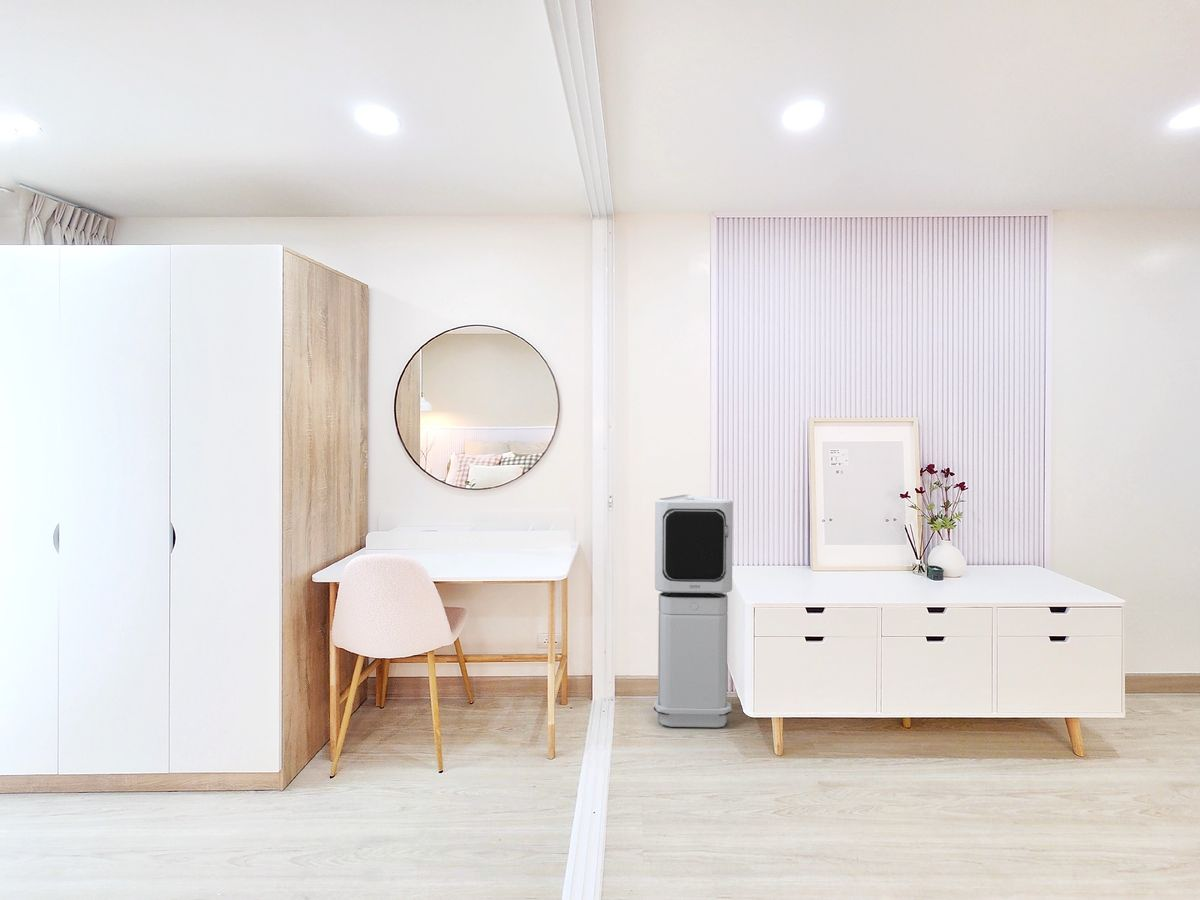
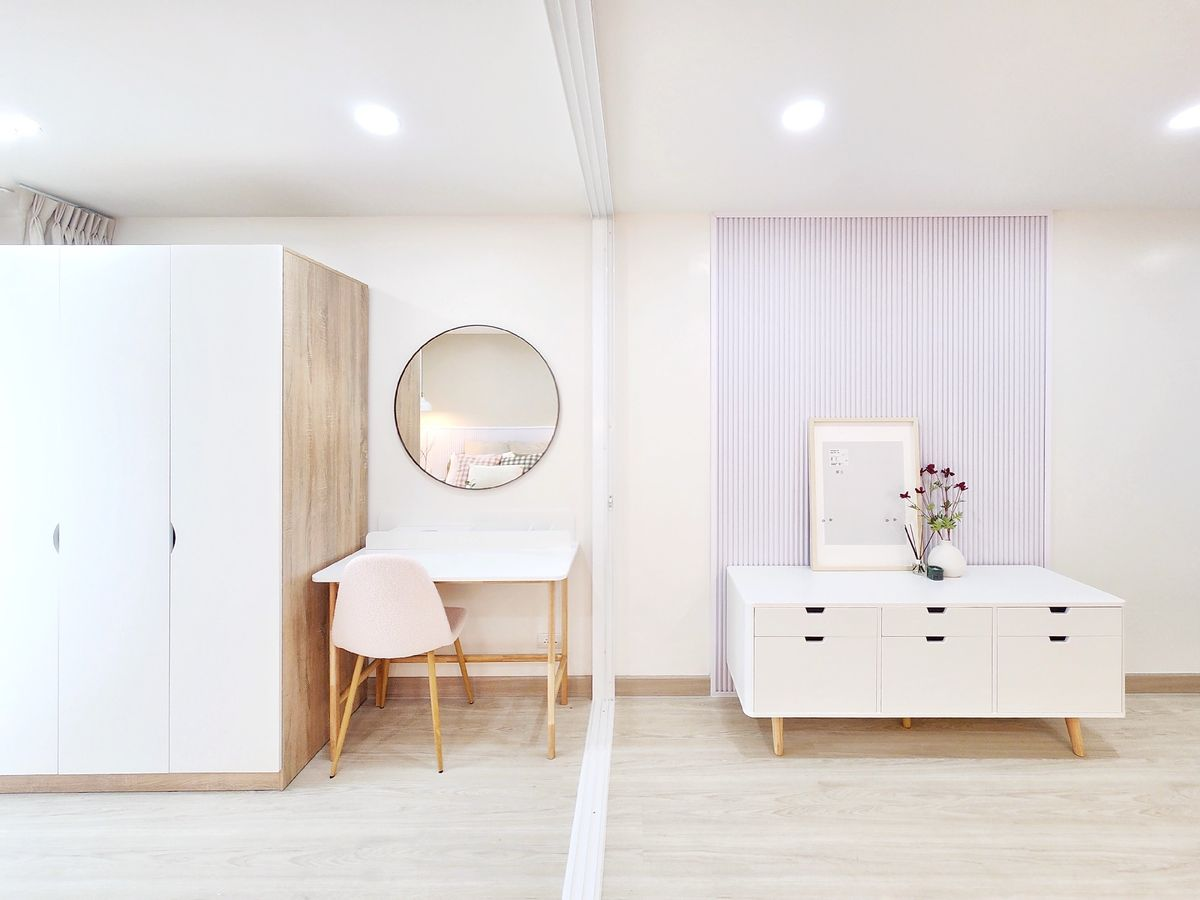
- air purifier [653,494,734,728]
